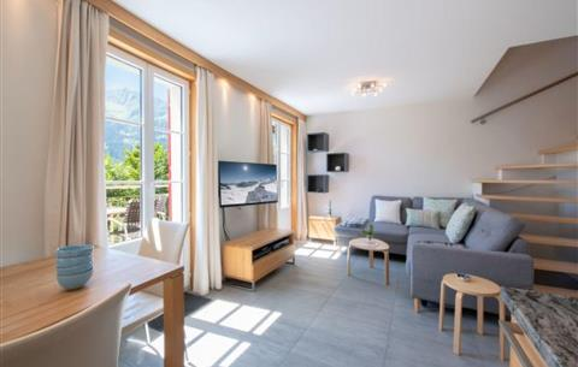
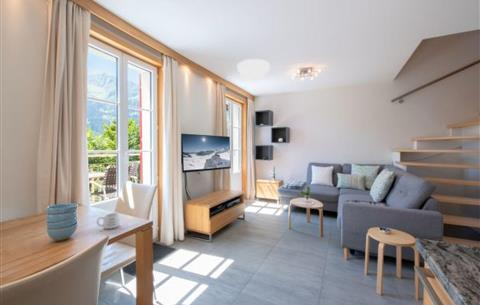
+ ceiling light [236,58,271,82]
+ mug [96,212,121,230]
